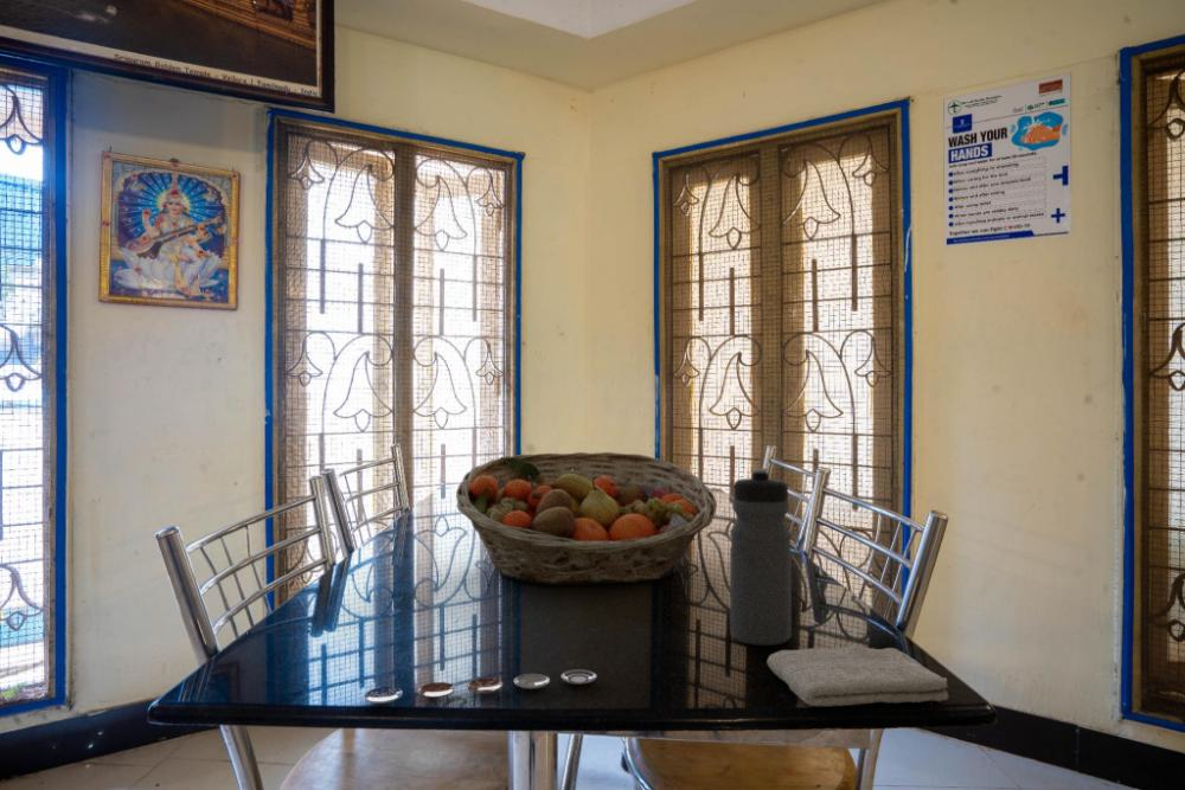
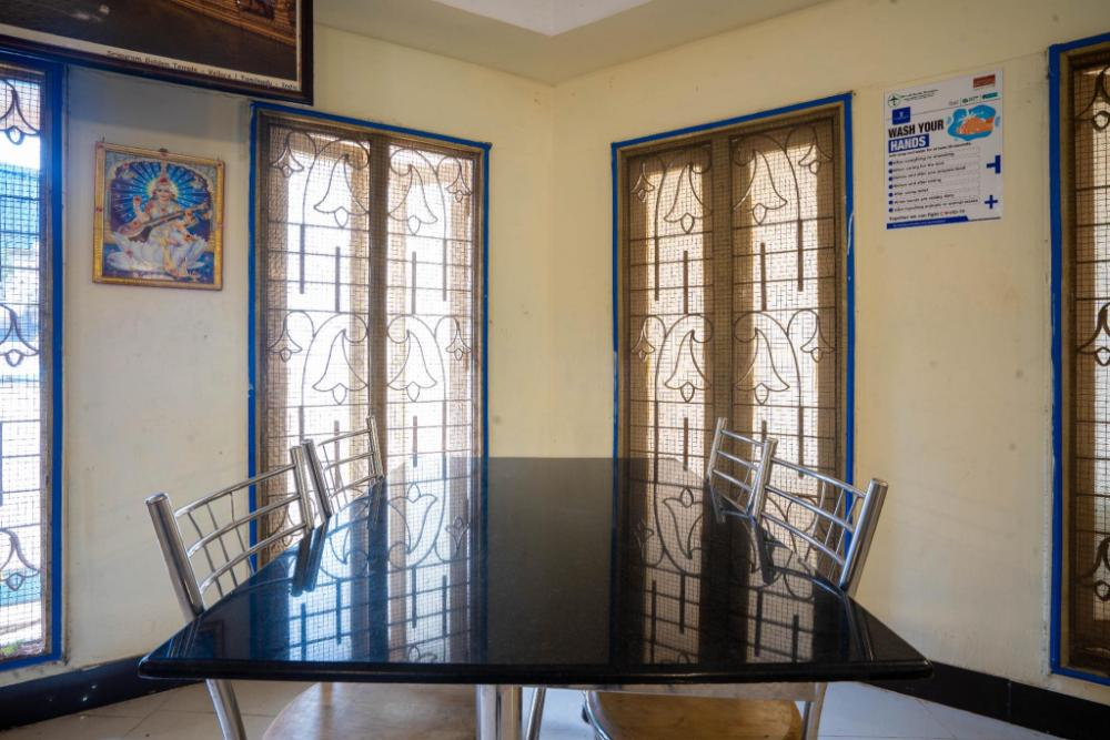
- plate [363,668,597,705]
- washcloth [766,644,949,707]
- water bottle [729,467,793,647]
- fruit basket [455,451,718,586]
